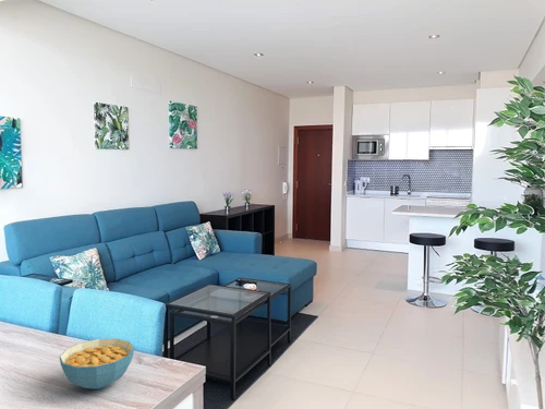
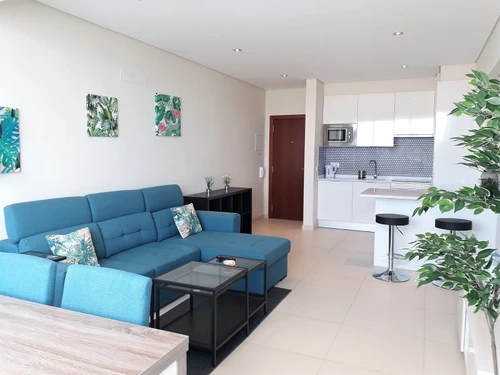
- cereal bowl [59,337,135,390]
